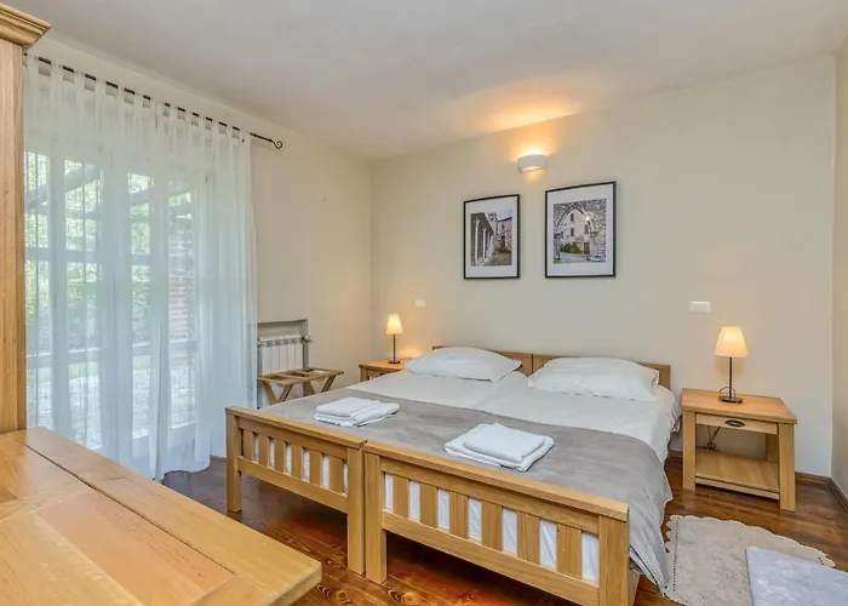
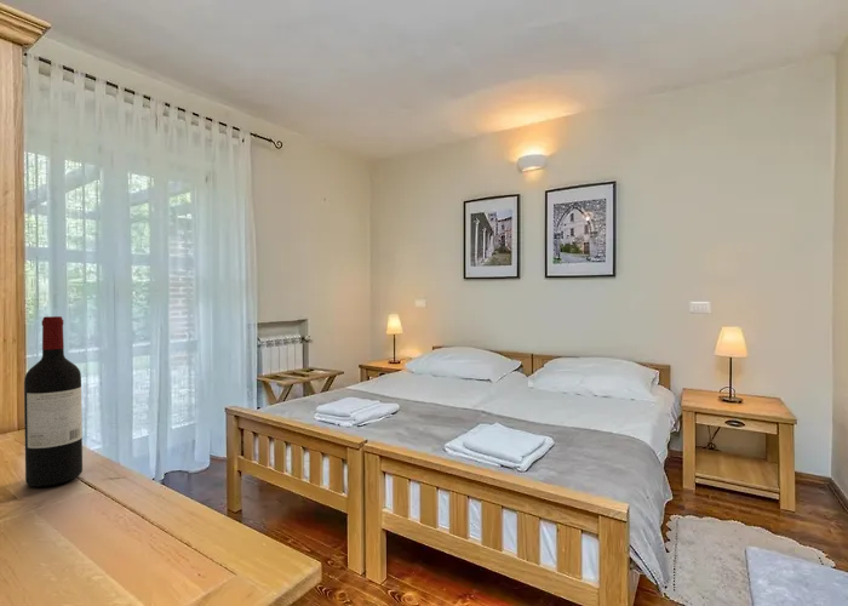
+ wine bottle [23,315,84,488]
